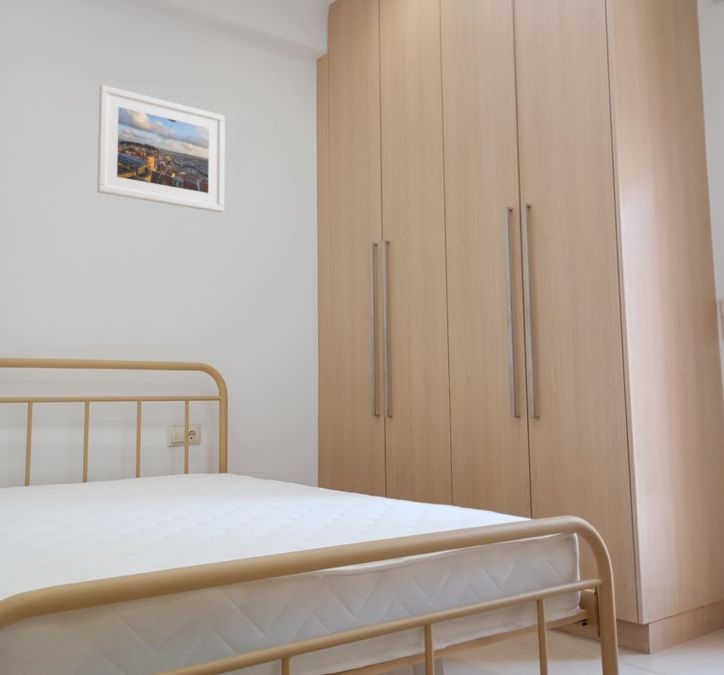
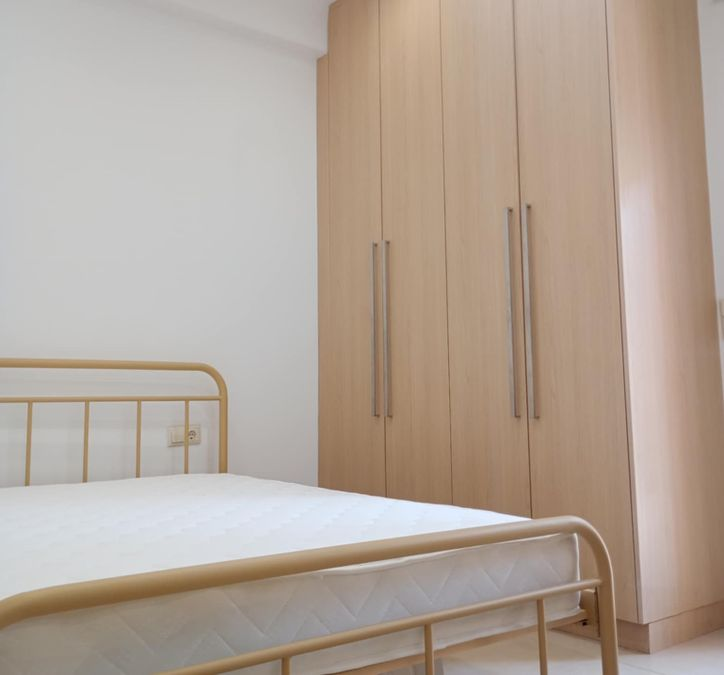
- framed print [96,84,226,214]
